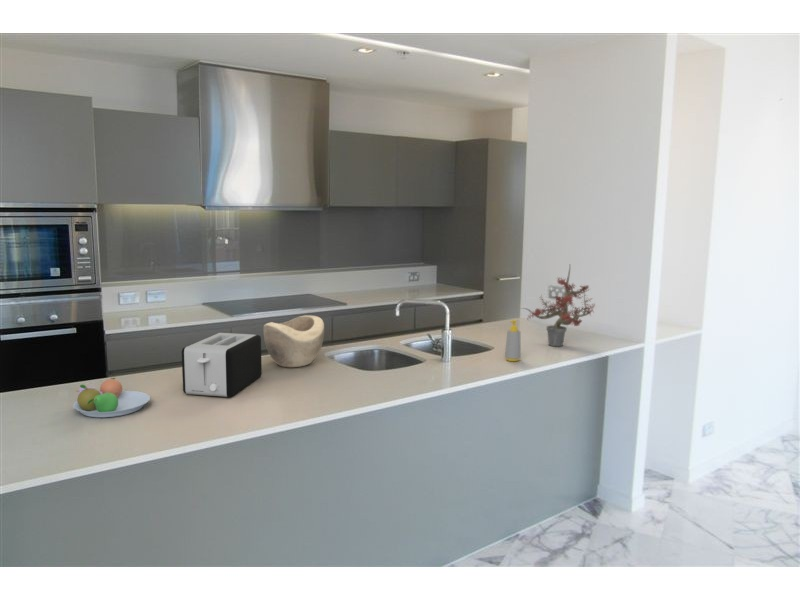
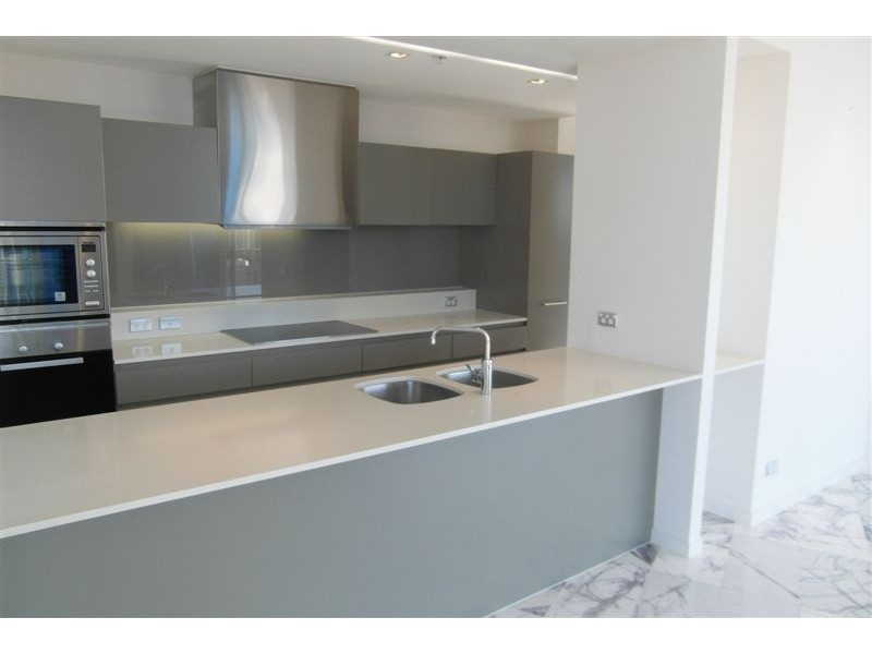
- potted plant [520,265,598,347]
- fruit bowl [72,377,151,418]
- decorative bowl [262,314,325,368]
- soap bottle [504,318,522,362]
- toaster [181,332,263,398]
